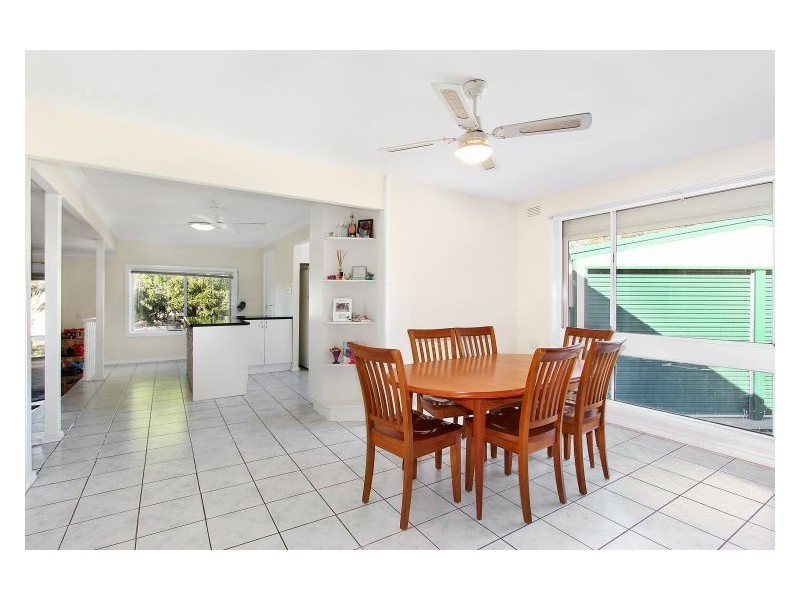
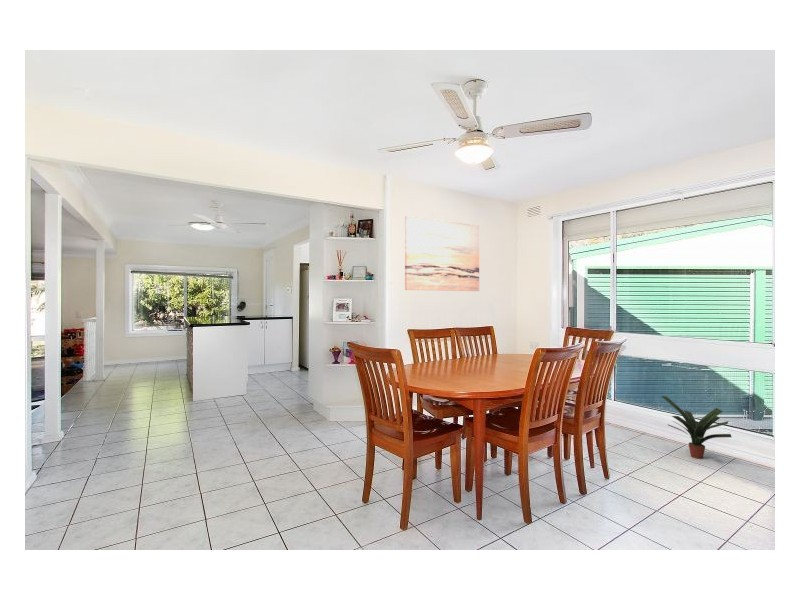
+ wall art [404,215,480,292]
+ potted plant [661,395,733,460]
